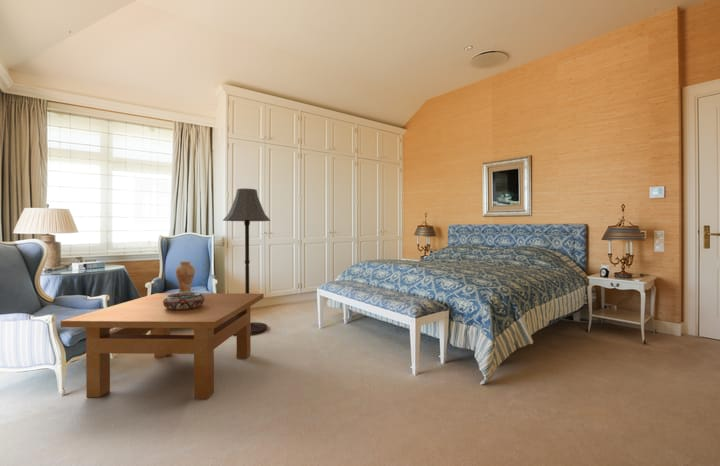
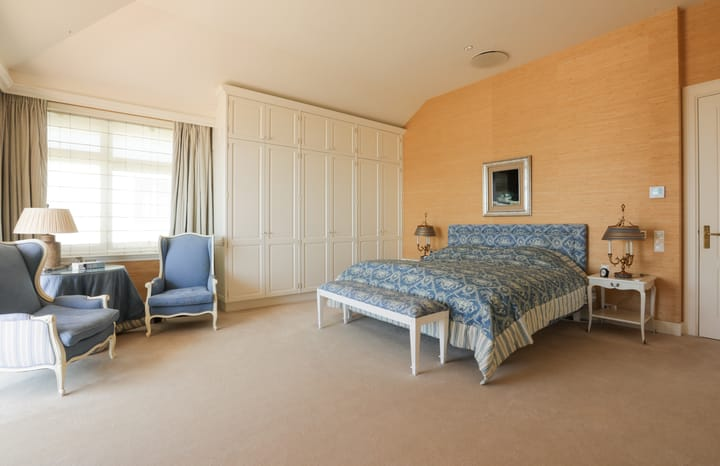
- table [60,292,265,400]
- decorative bowl [163,291,204,310]
- floor lamp [222,187,272,337]
- vase [174,260,196,293]
